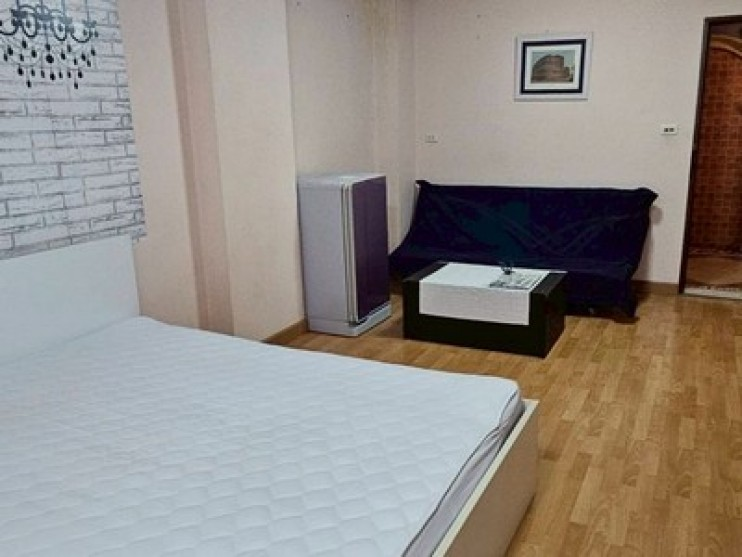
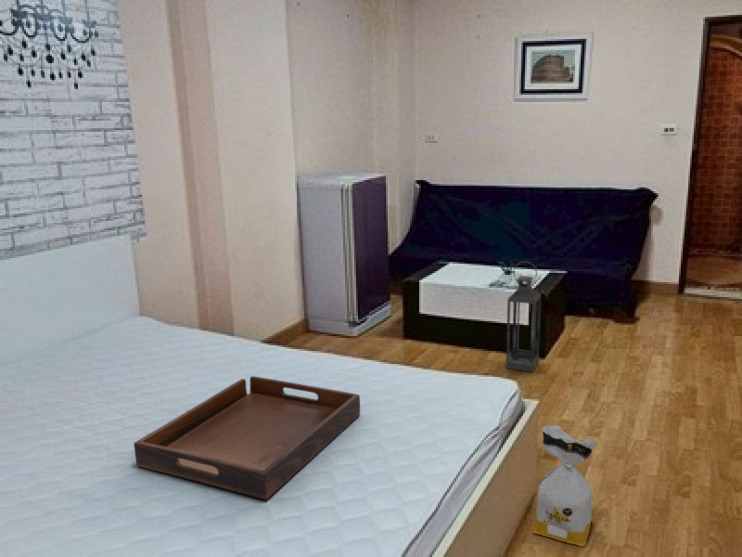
+ lantern [505,260,542,373]
+ bag [532,425,598,547]
+ serving tray [133,375,361,501]
